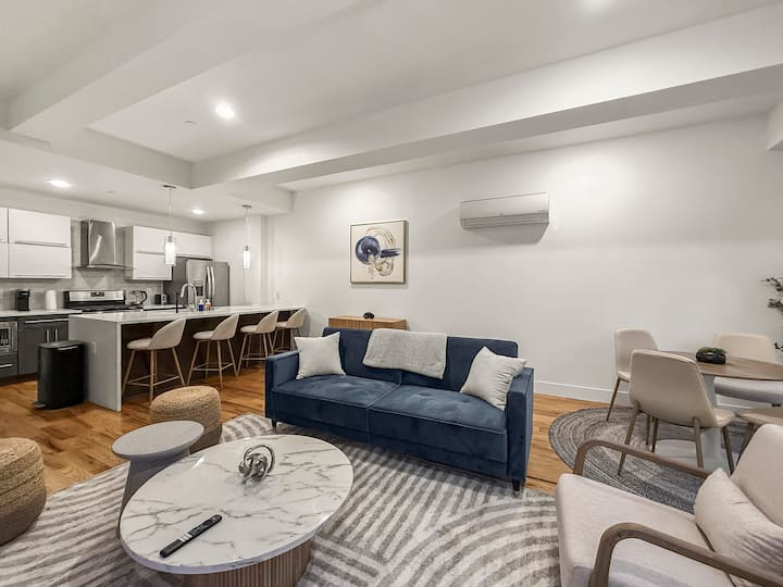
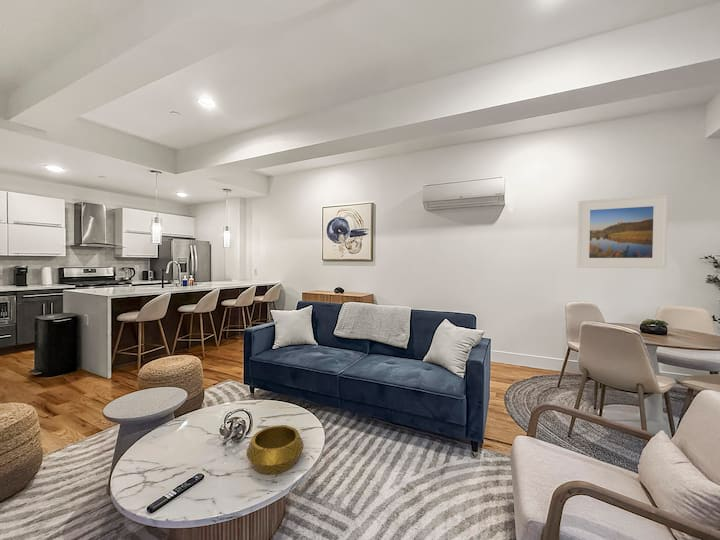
+ decorative bowl [245,424,305,475]
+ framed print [576,194,669,270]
